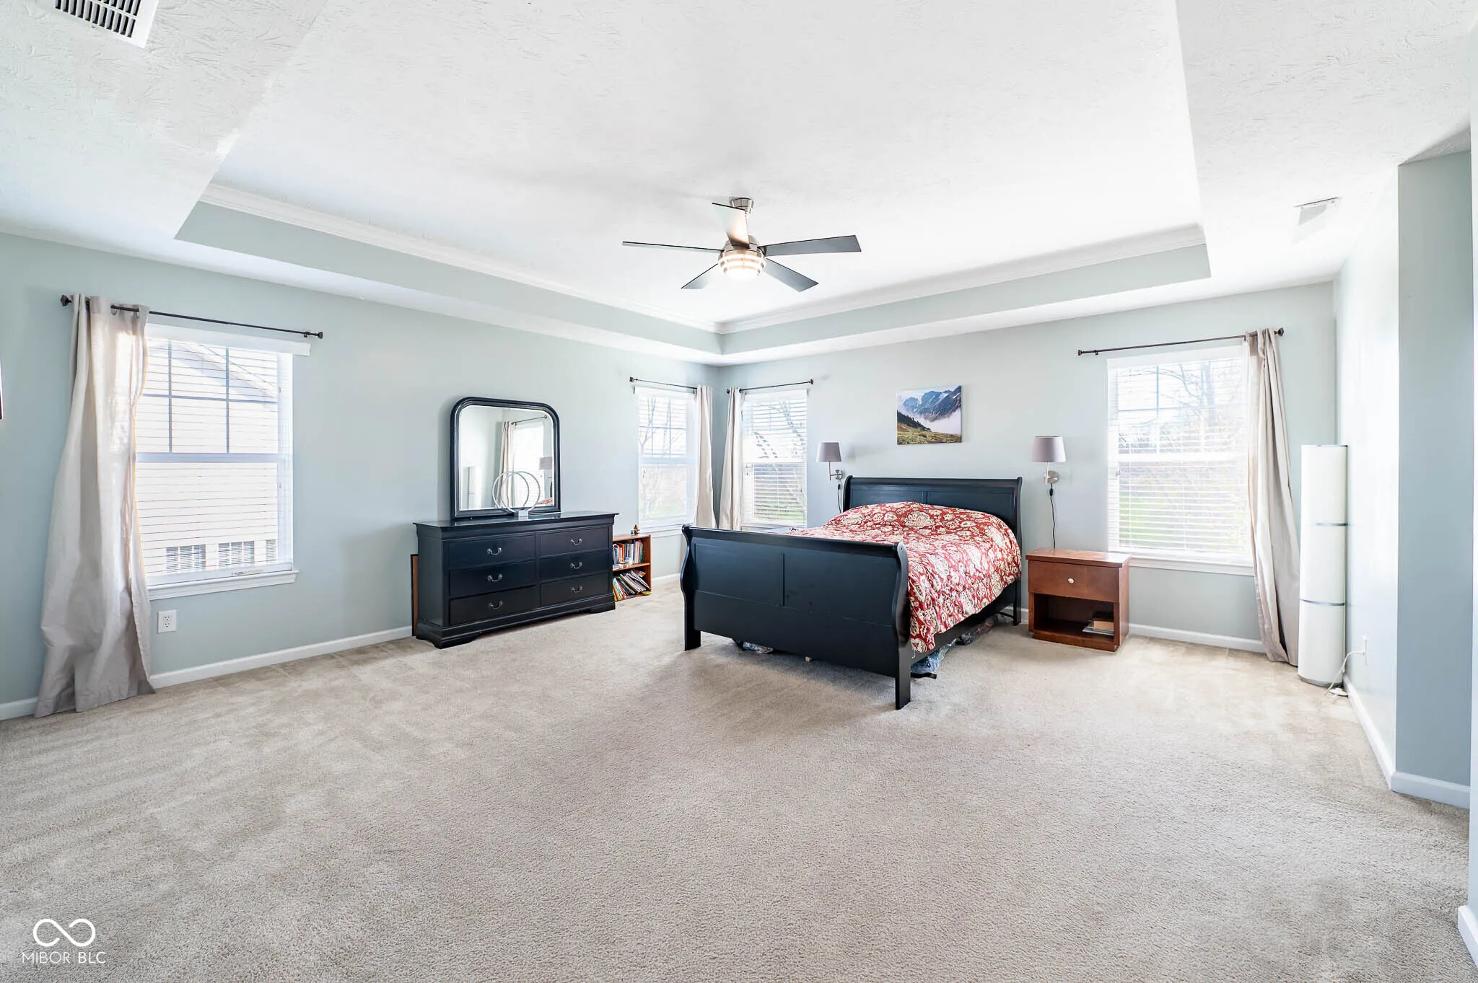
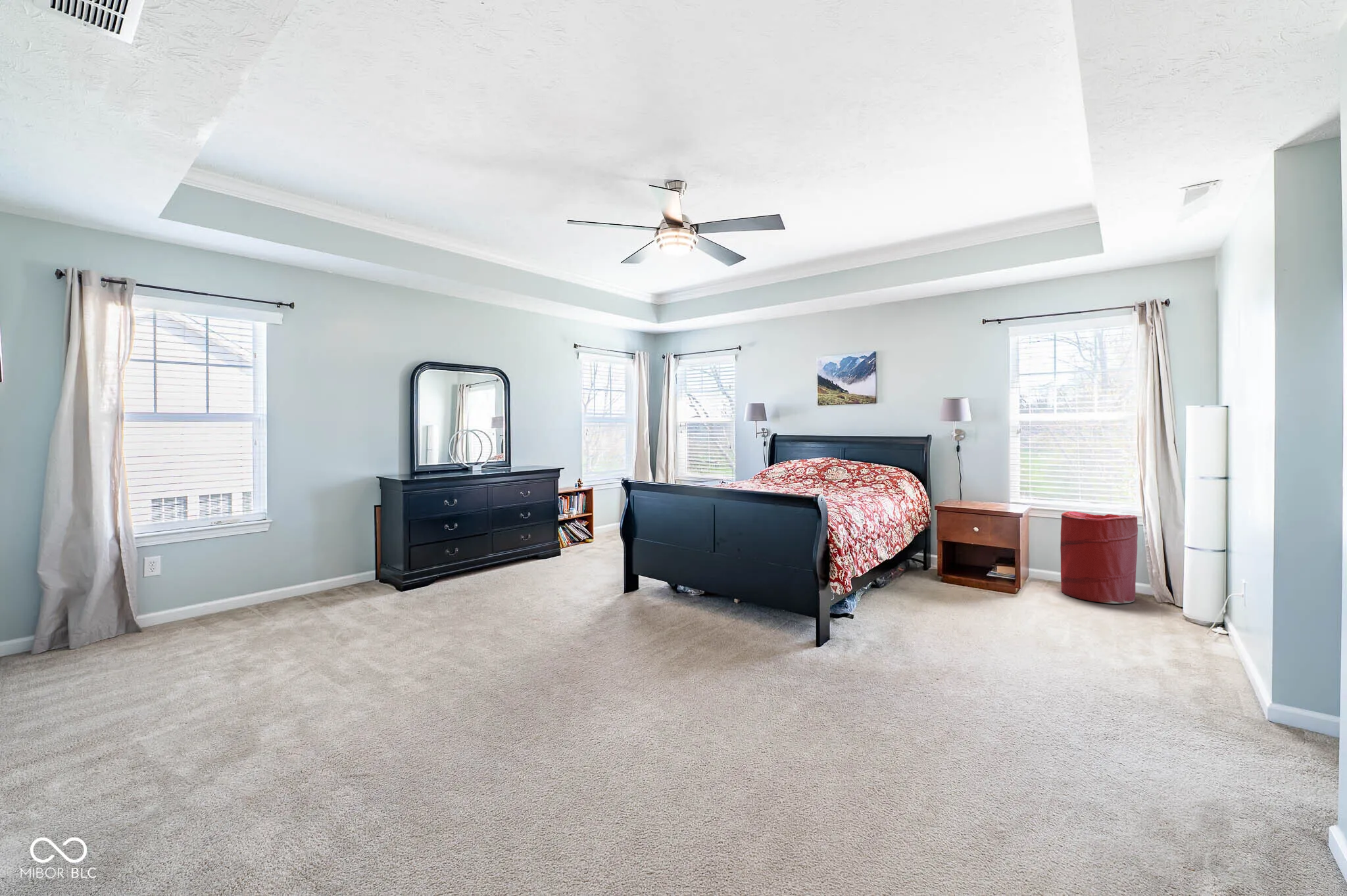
+ laundry hamper [1060,511,1139,604]
